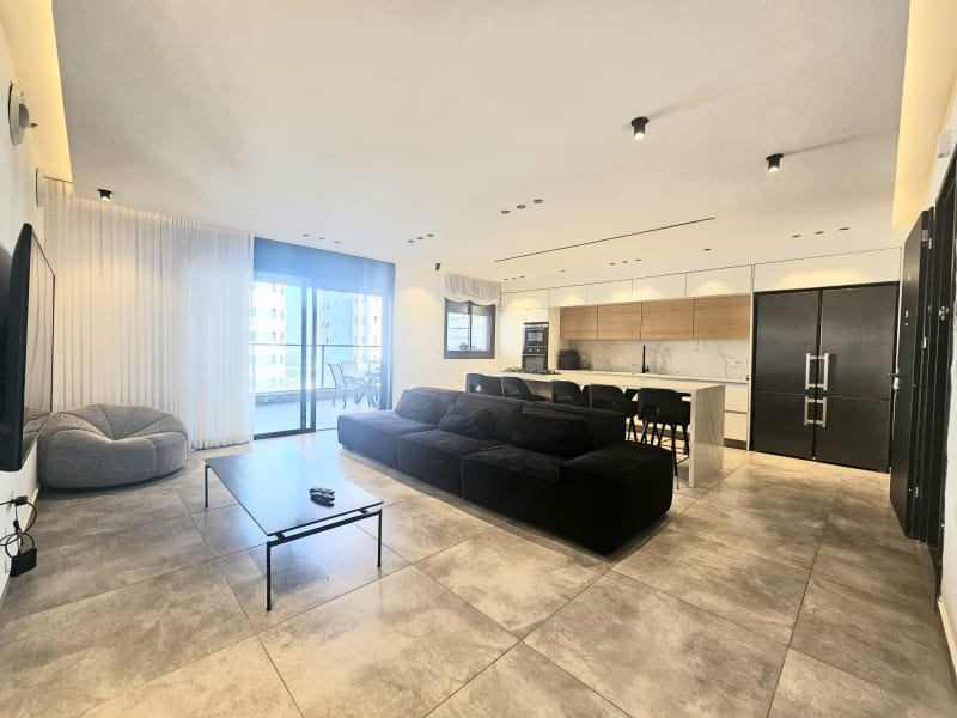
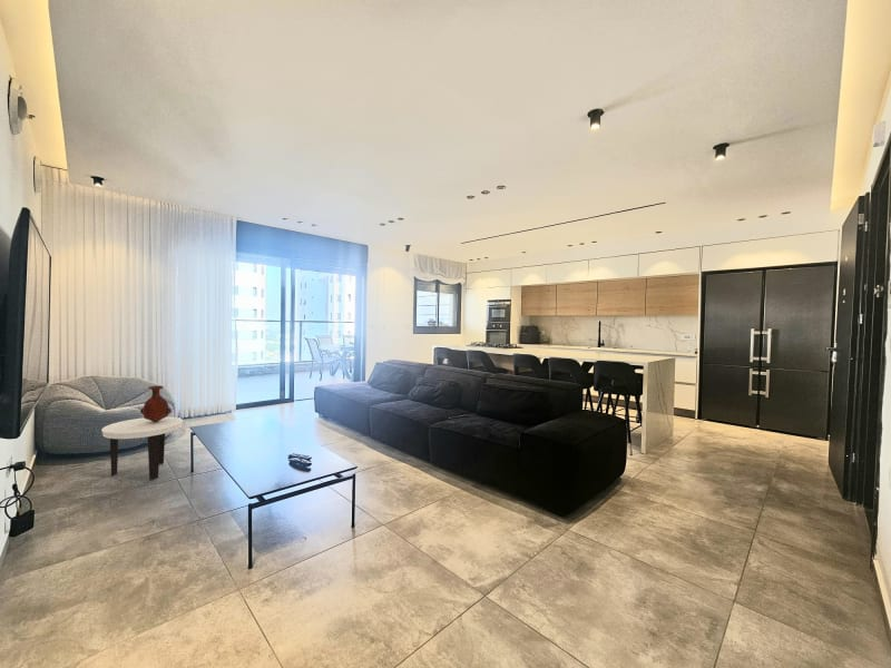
+ vase [139,385,173,422]
+ side table [100,415,184,481]
